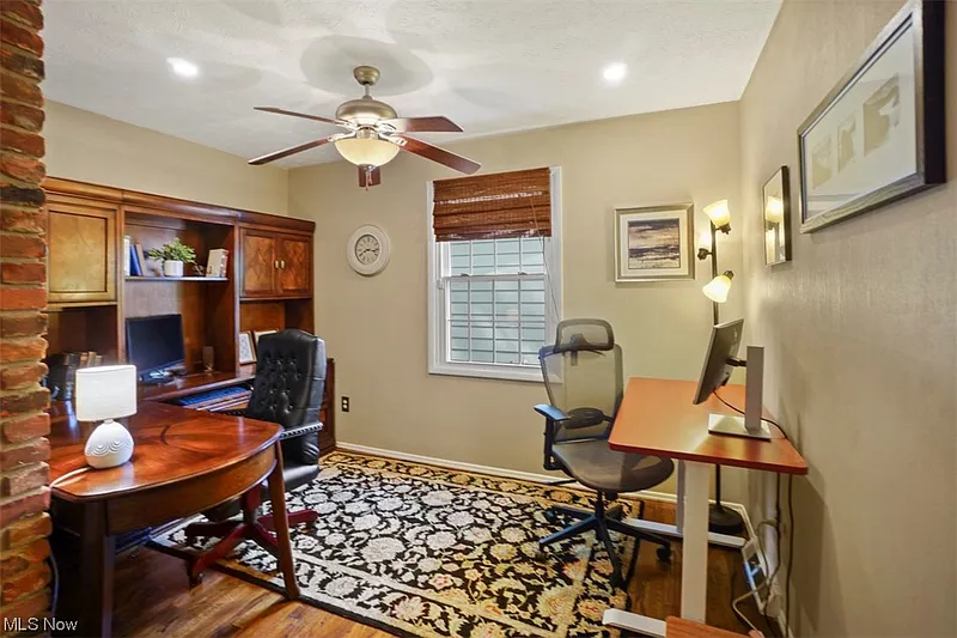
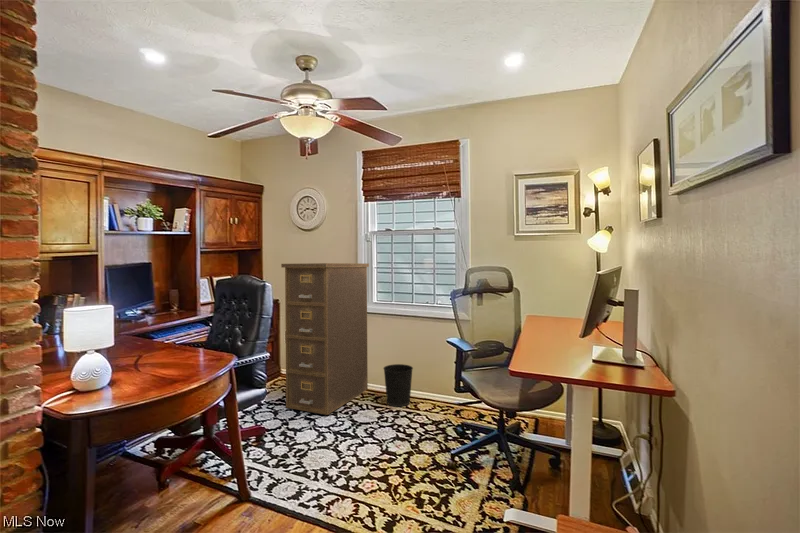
+ filing cabinet [280,262,370,416]
+ wastebasket [382,363,414,407]
